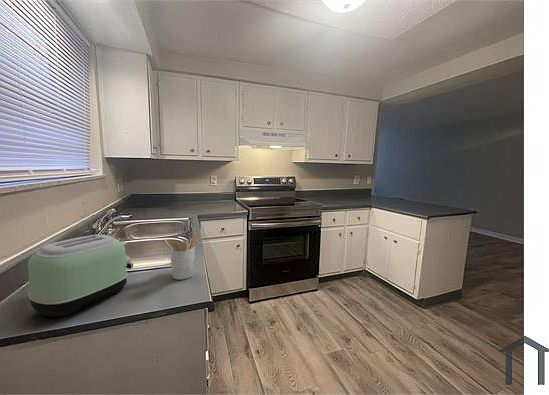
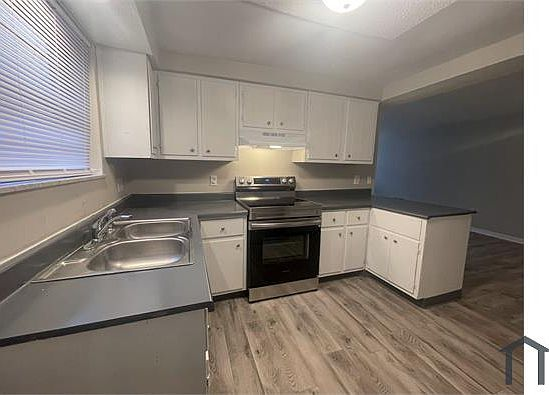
- utensil holder [163,232,199,281]
- toaster [27,234,134,318]
